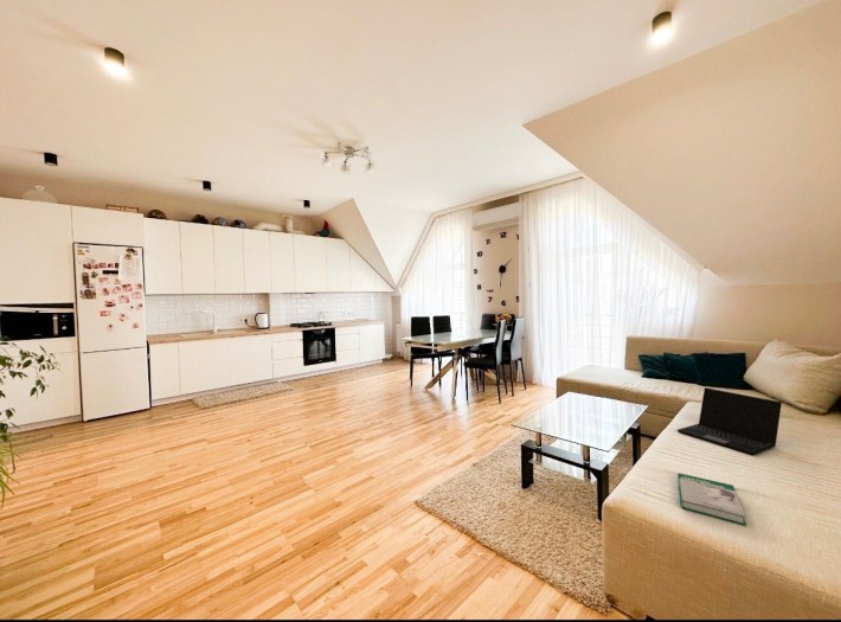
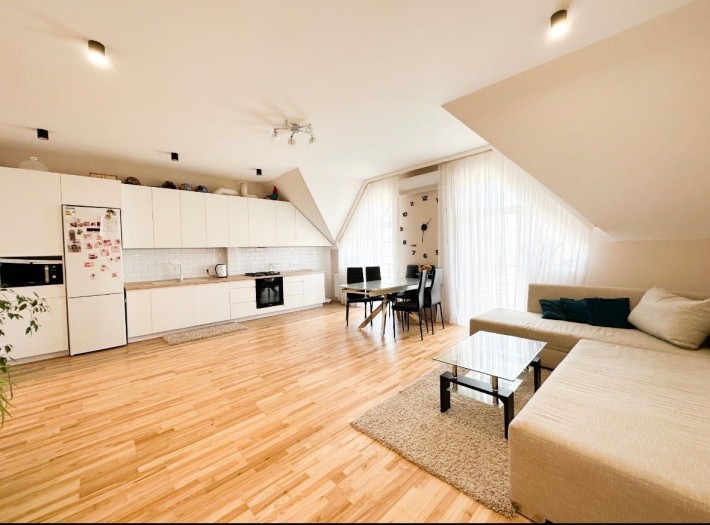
- book [676,473,747,527]
- laptop [676,386,783,456]
